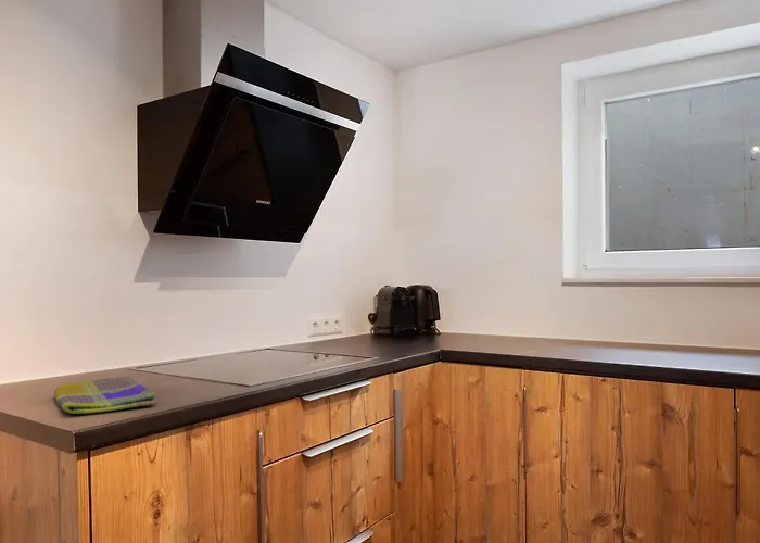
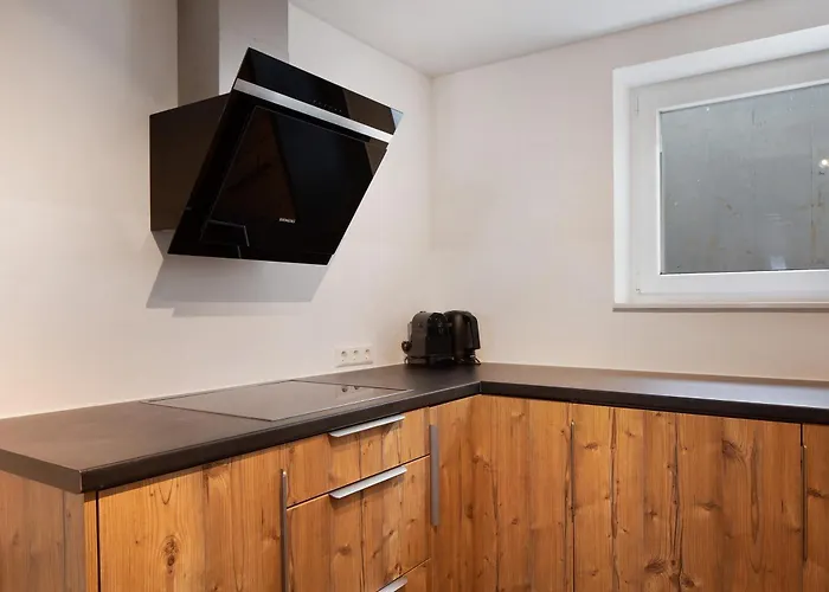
- dish towel [53,375,156,415]
